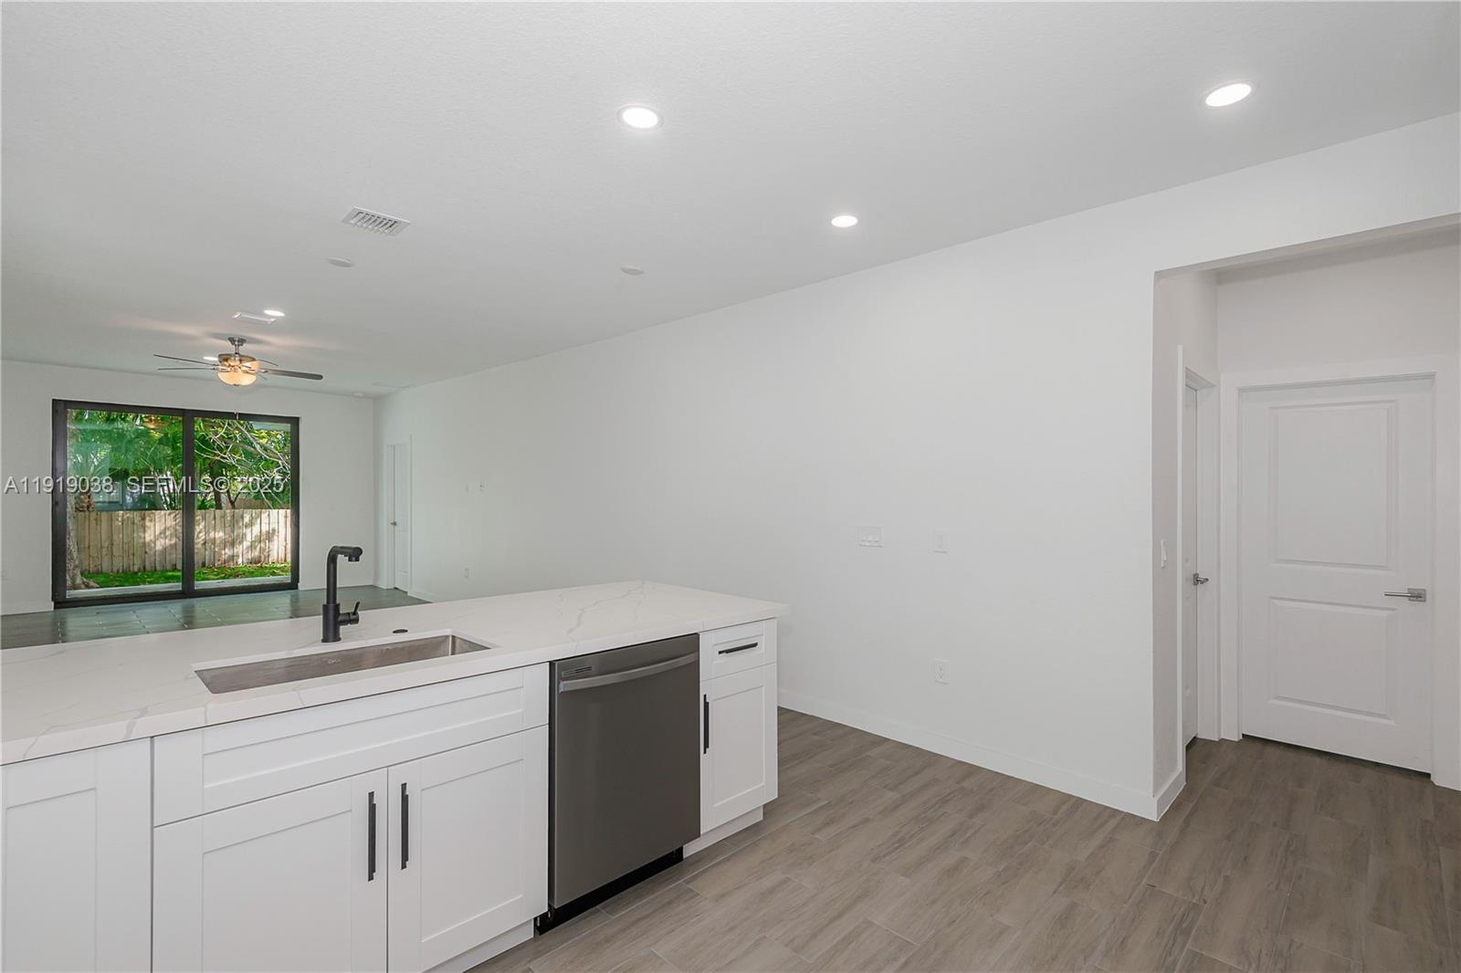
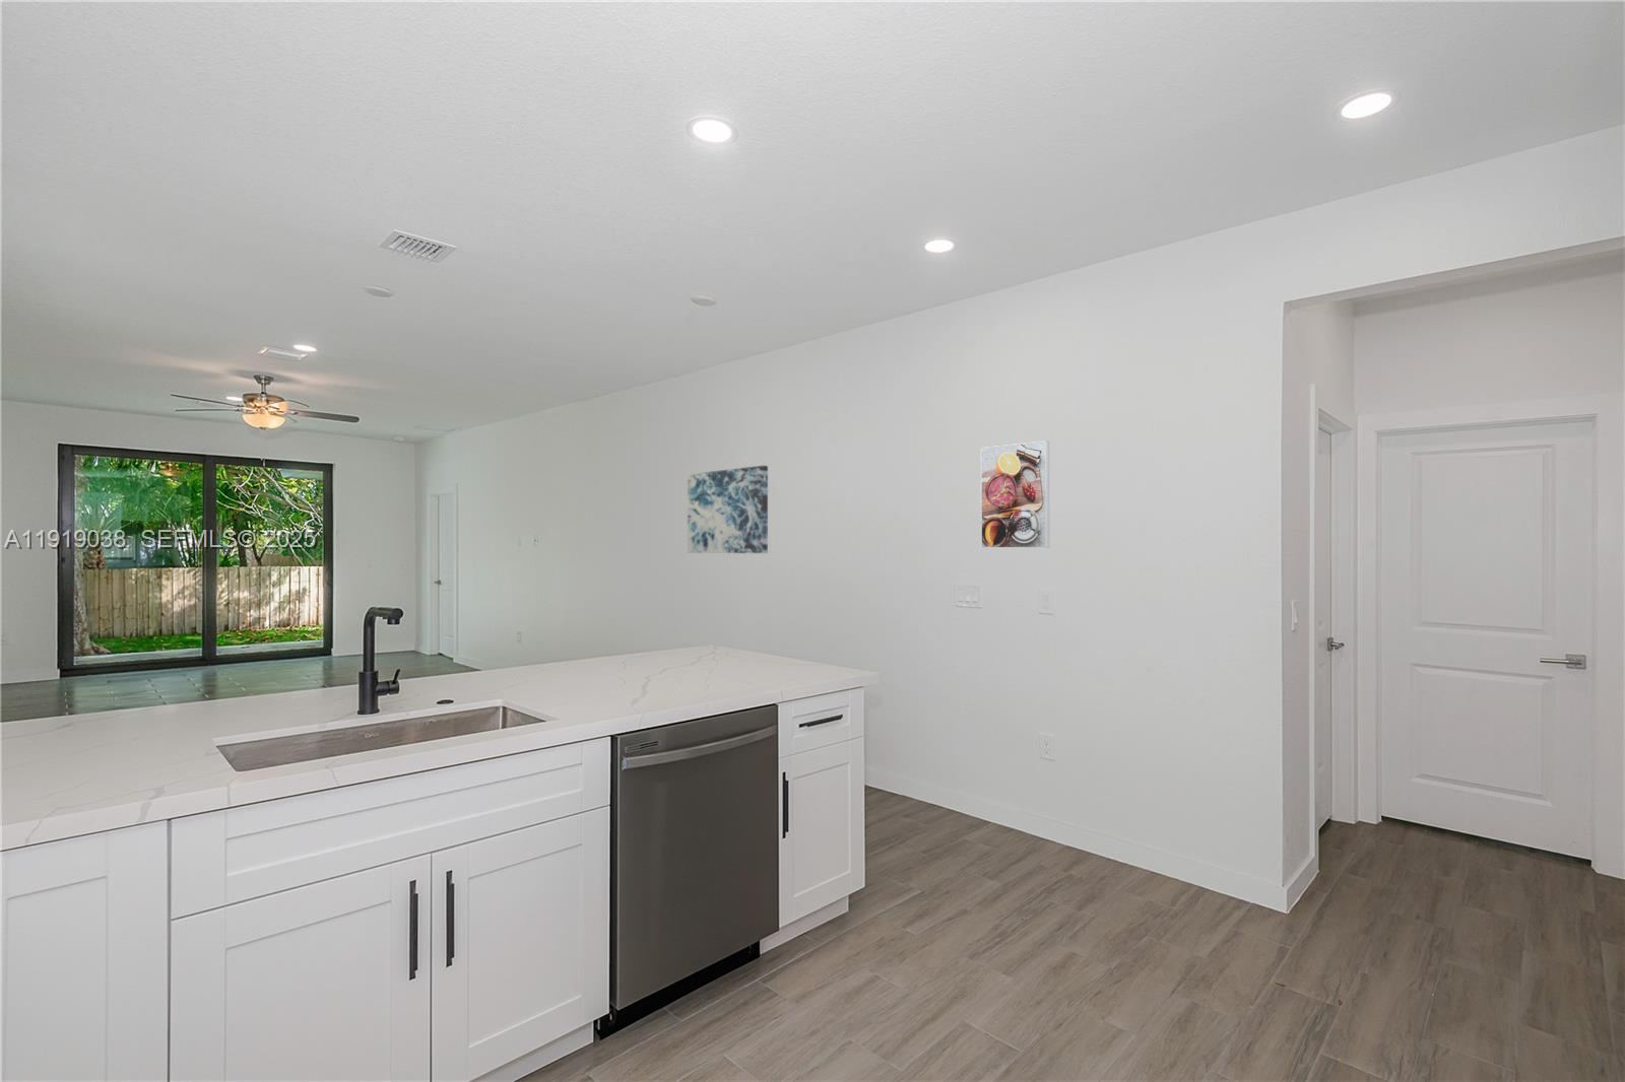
+ wall art [686,465,768,554]
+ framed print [980,440,1050,549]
